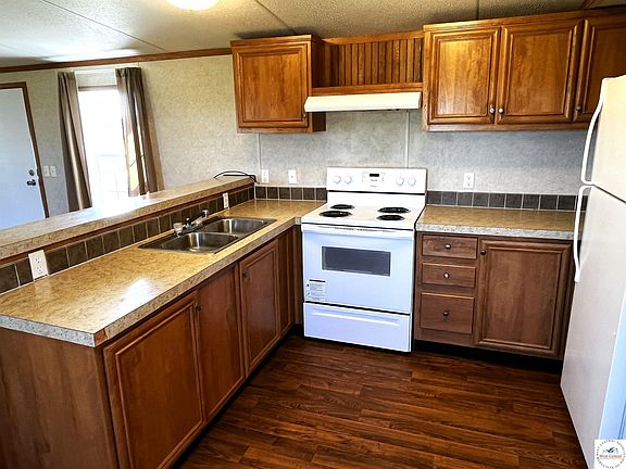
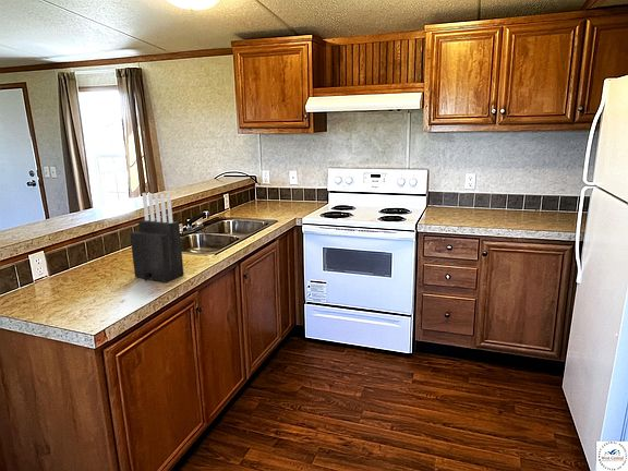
+ knife block [129,192,185,283]
